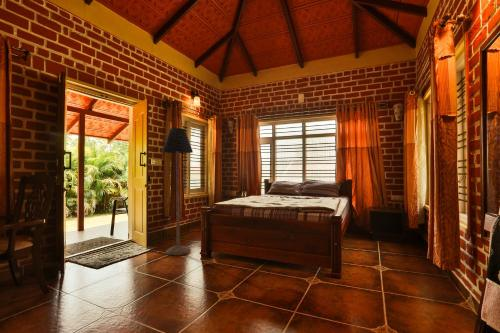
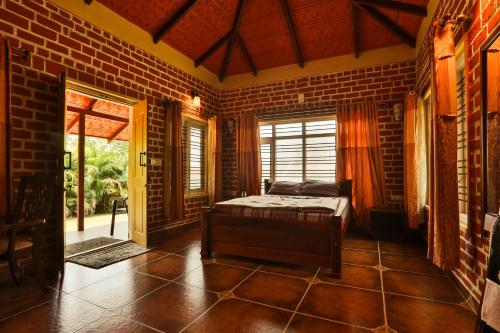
- floor lamp [161,127,194,256]
